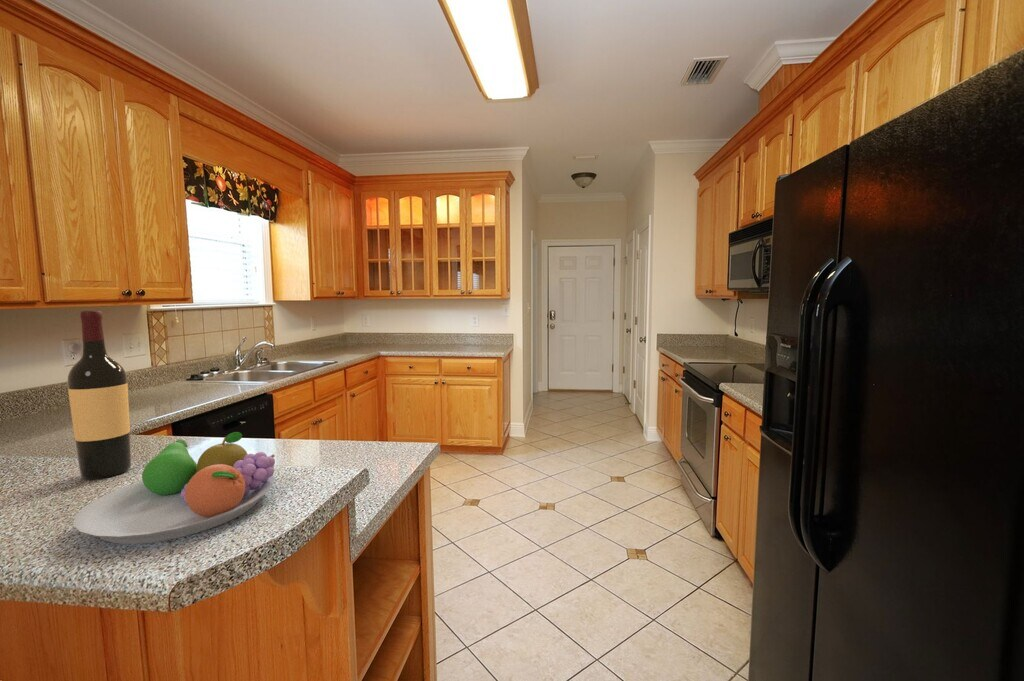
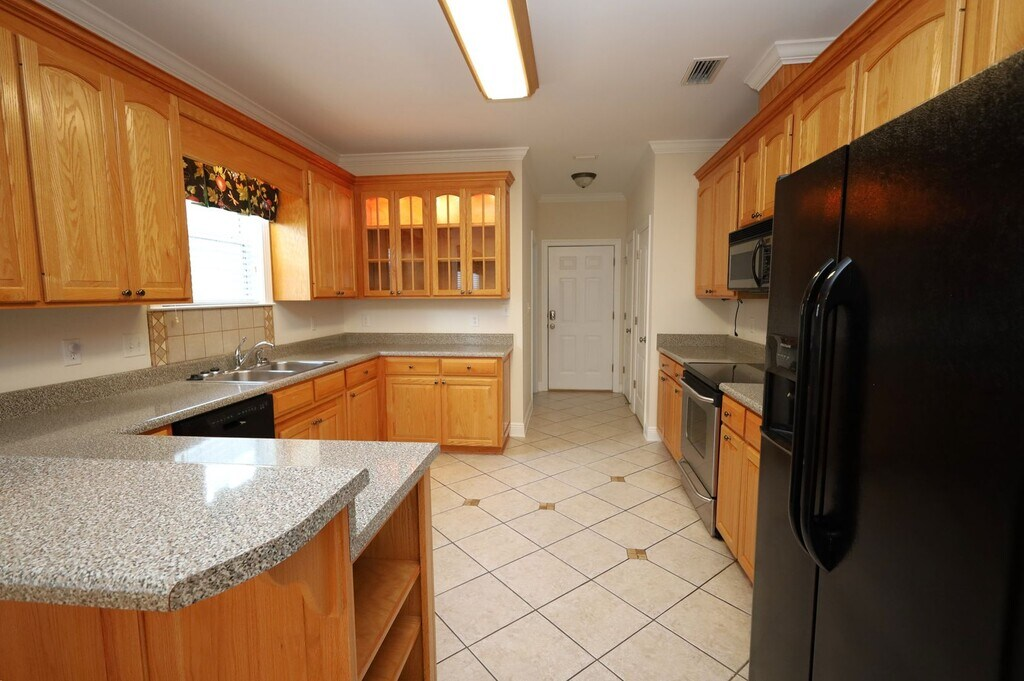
- fruit bowl [72,431,276,545]
- wine bottle [66,310,132,480]
